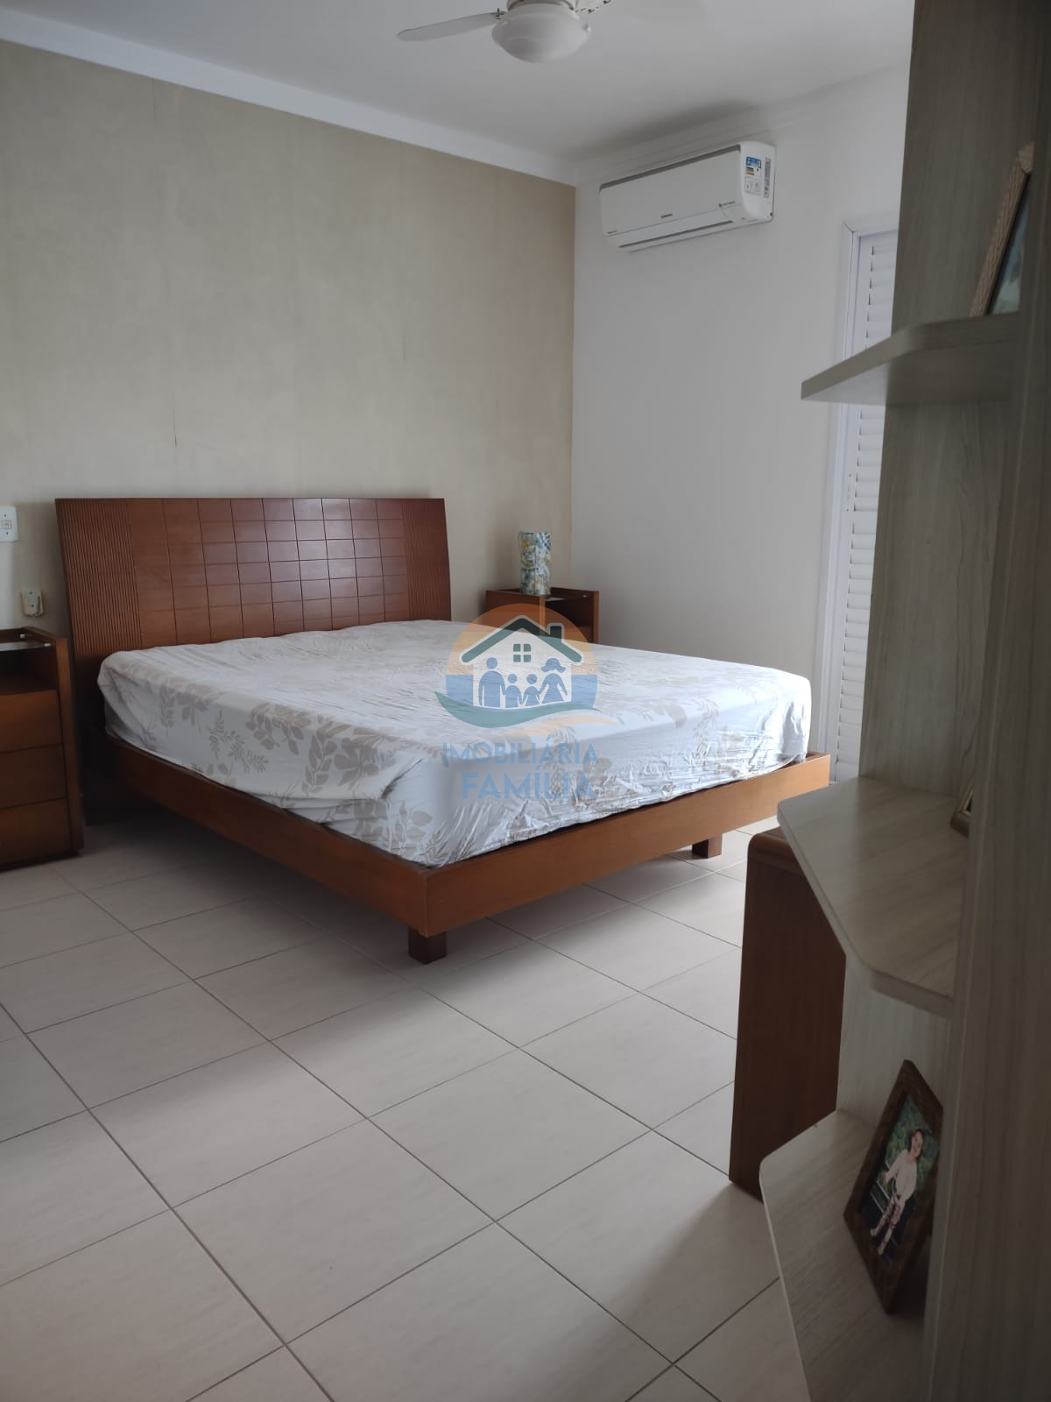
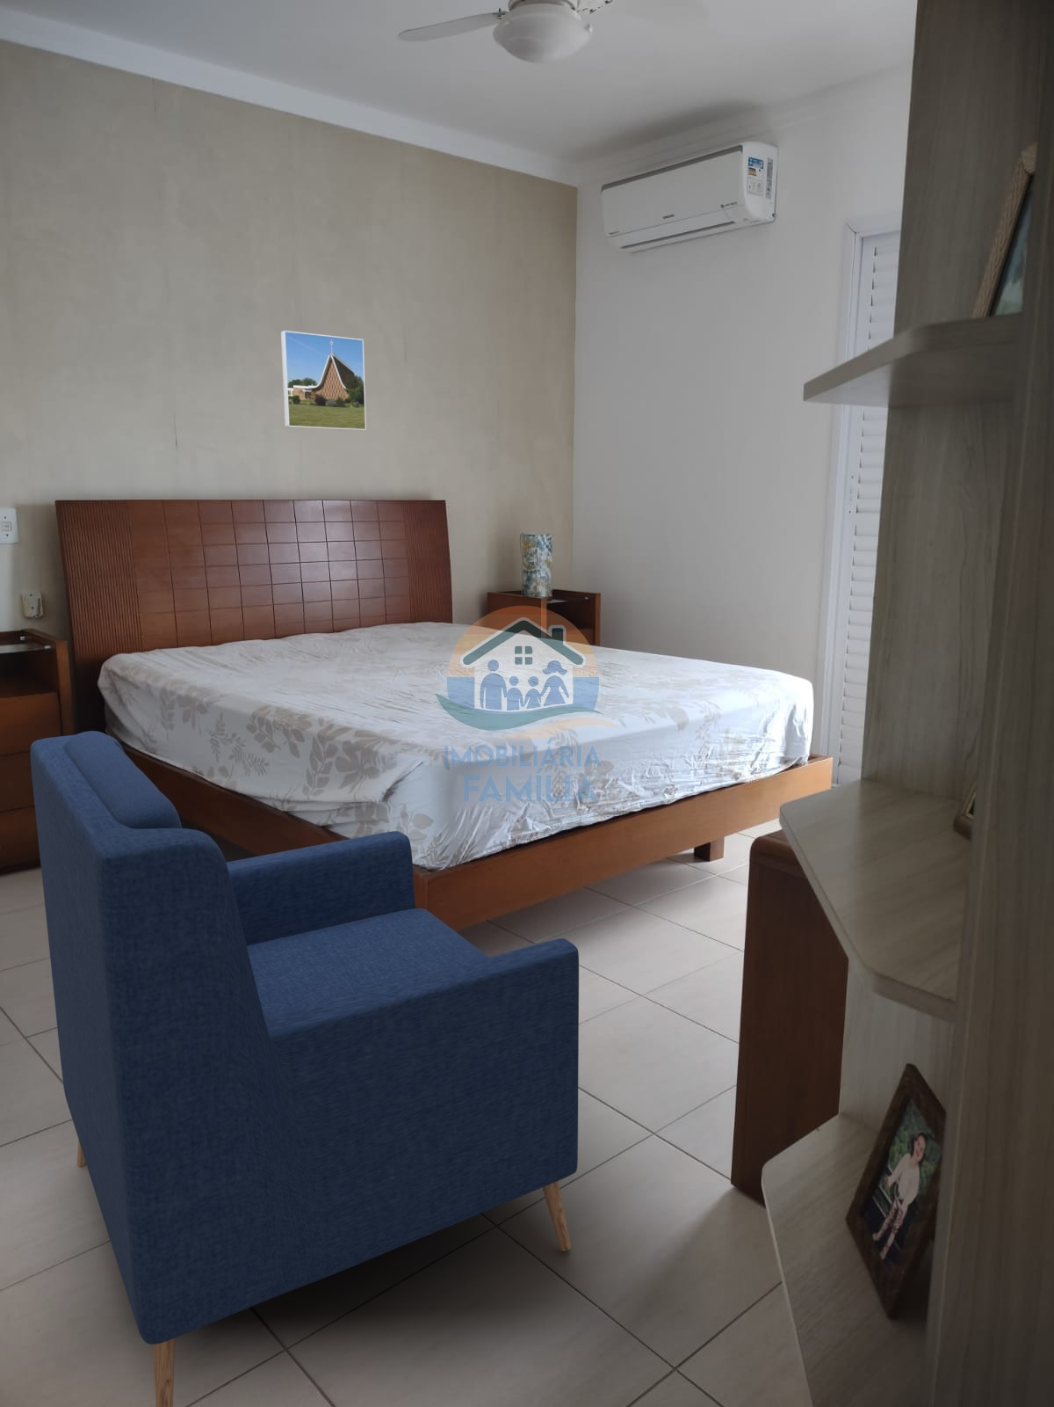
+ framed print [280,330,368,431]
+ armchair [30,730,580,1407]
